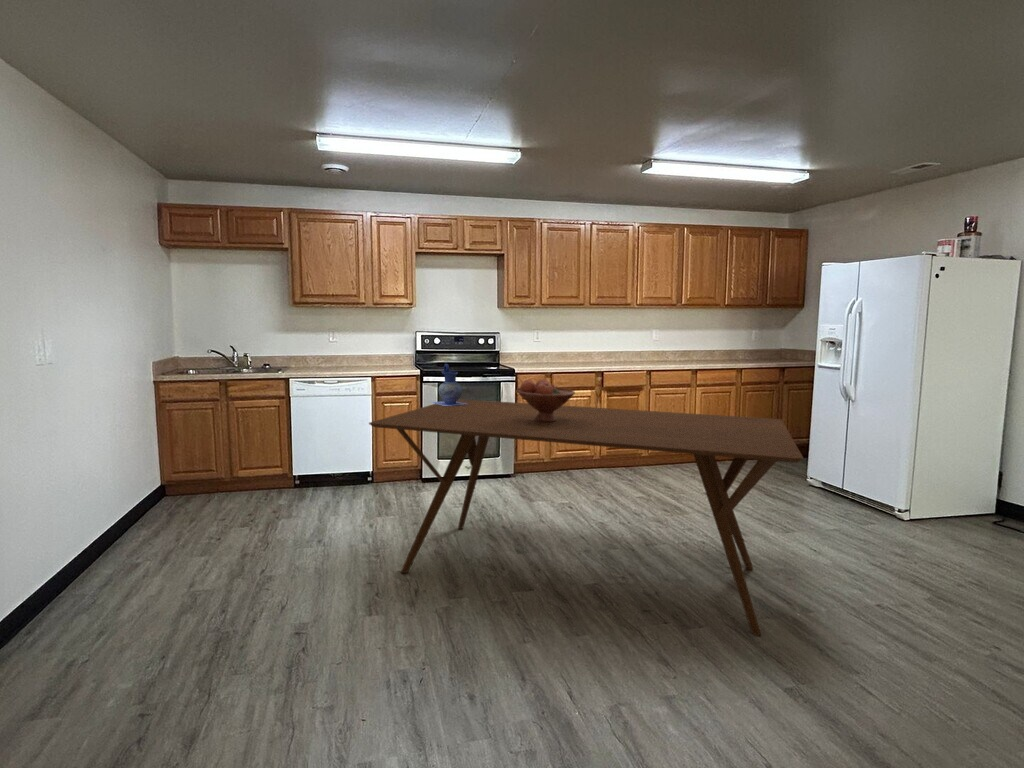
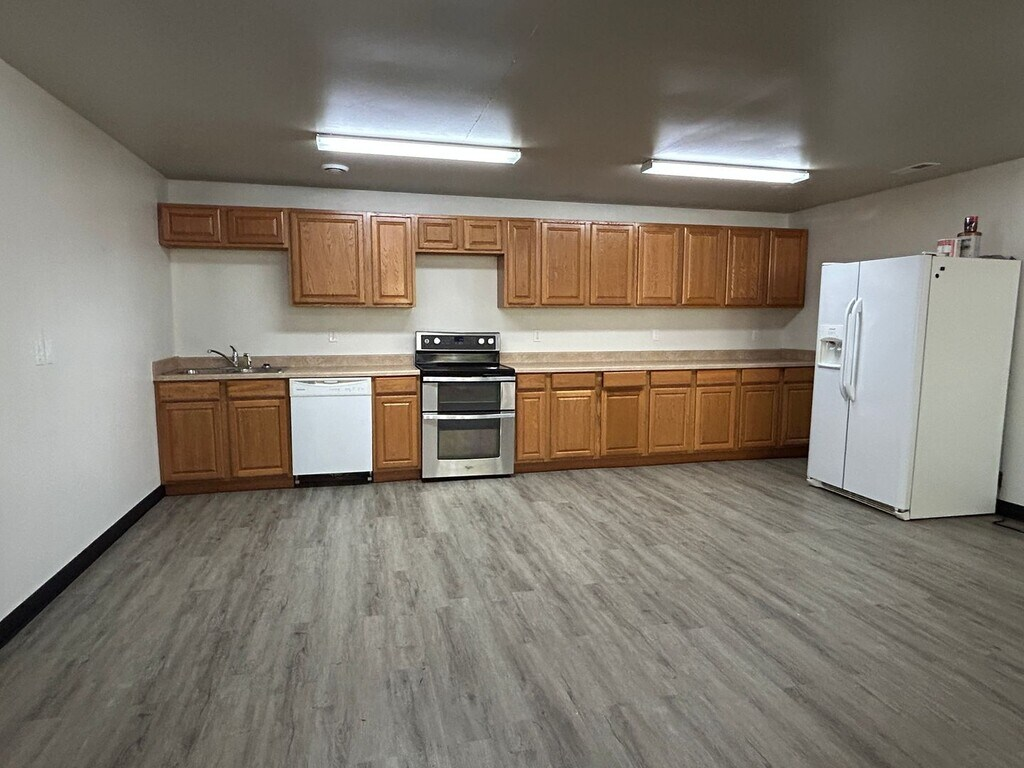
- fruit bowl [517,378,576,422]
- dining table [368,398,805,637]
- pitcher [431,363,467,406]
